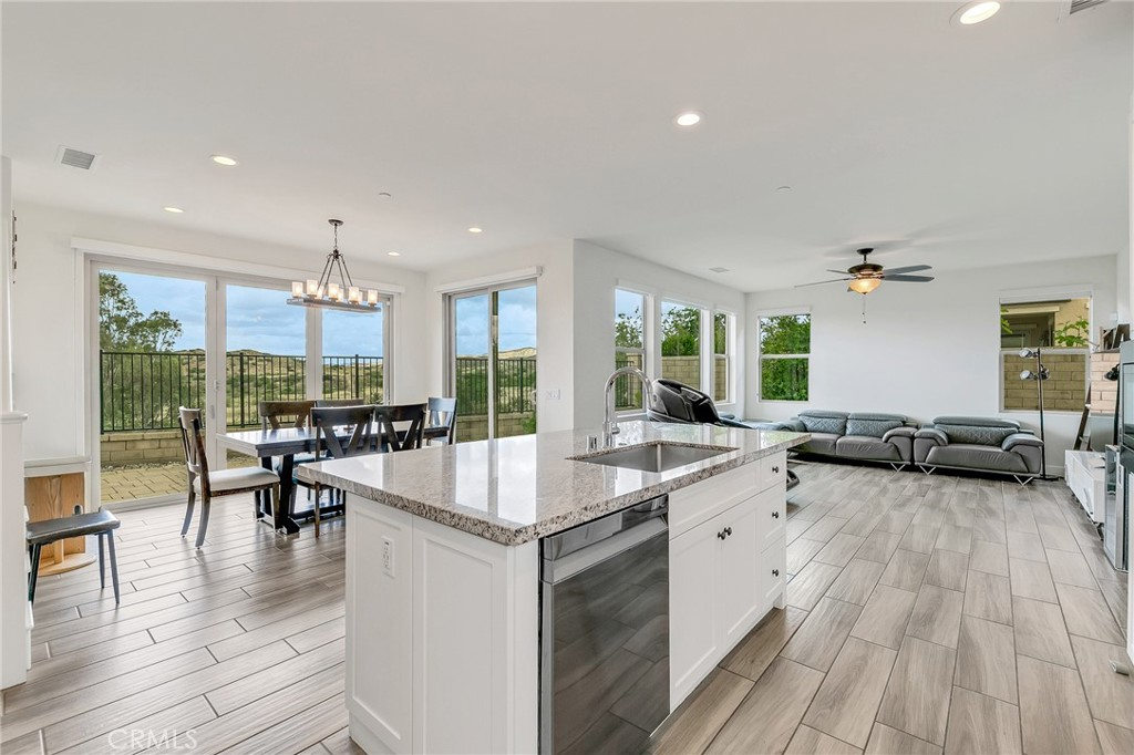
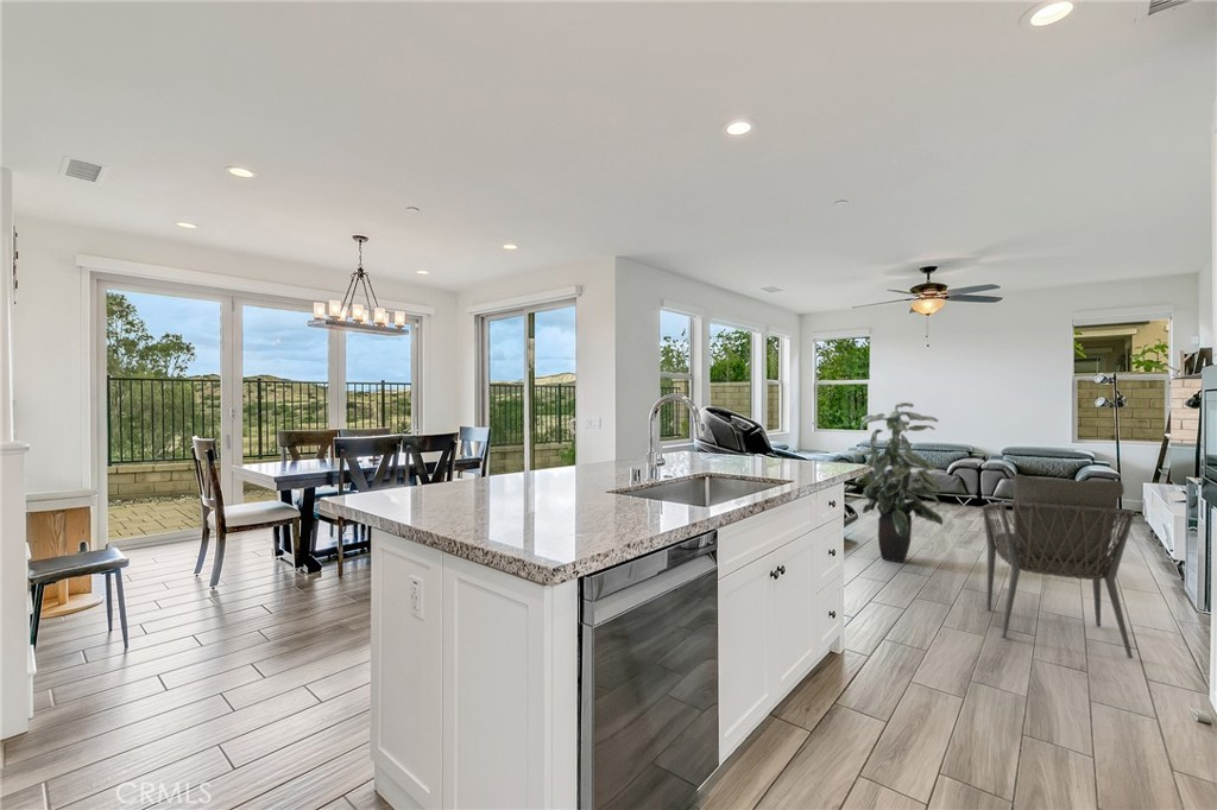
+ indoor plant [853,401,944,564]
+ armchair [980,473,1137,659]
